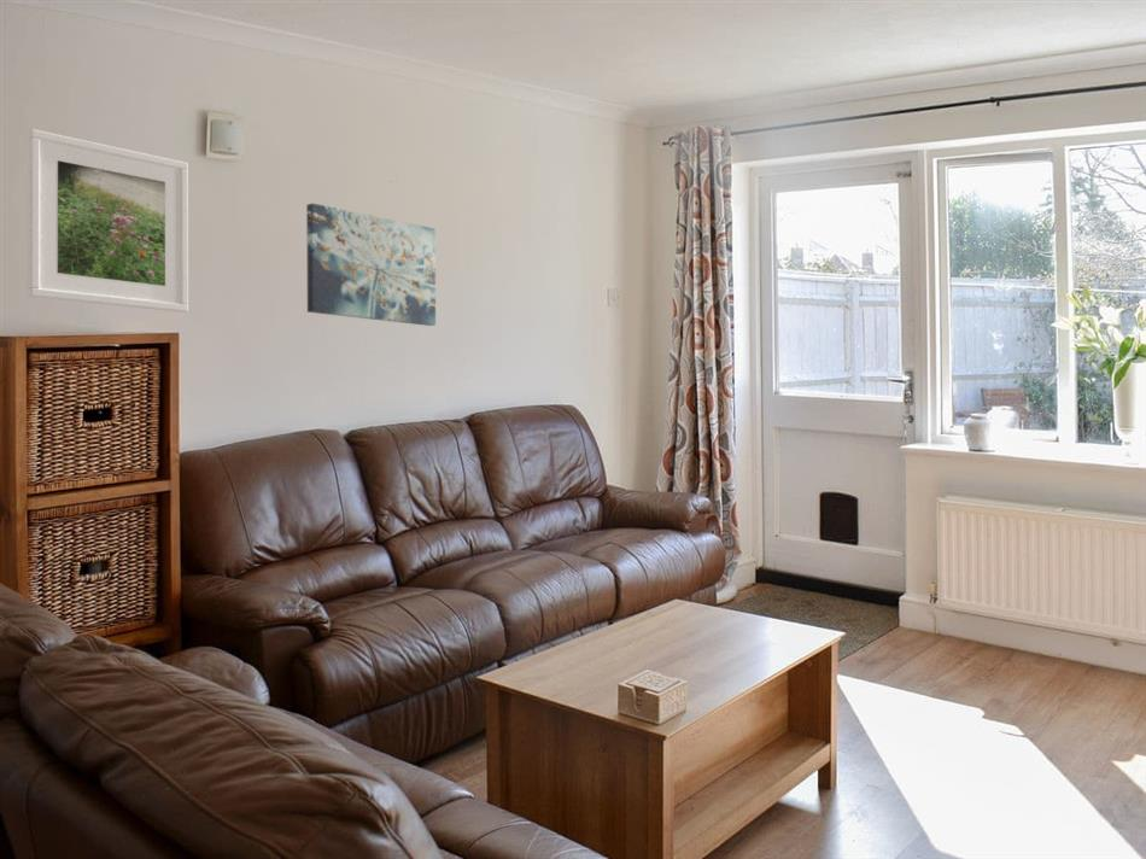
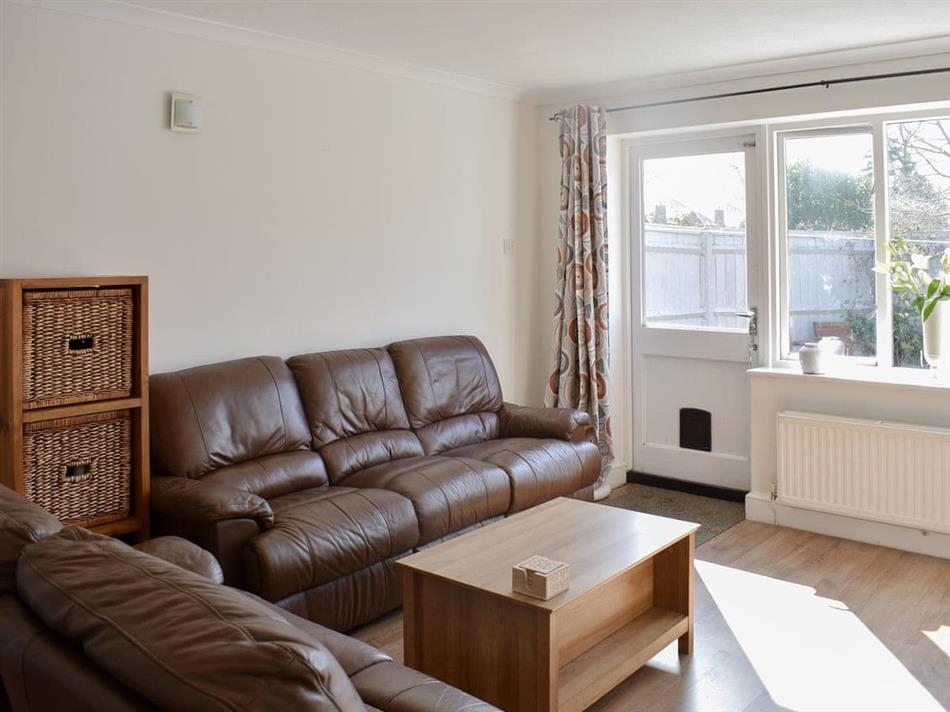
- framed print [28,128,189,314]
- wall art [305,203,437,327]
